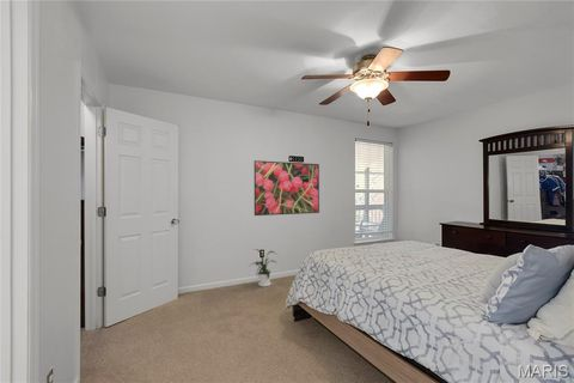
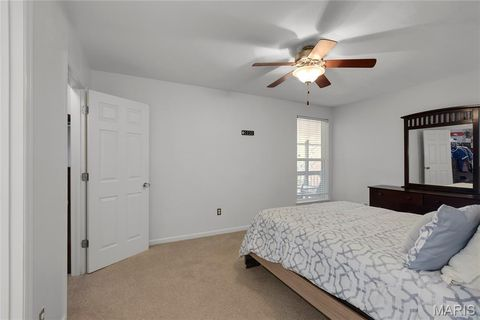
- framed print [254,159,320,217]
- house plant [250,248,280,288]
